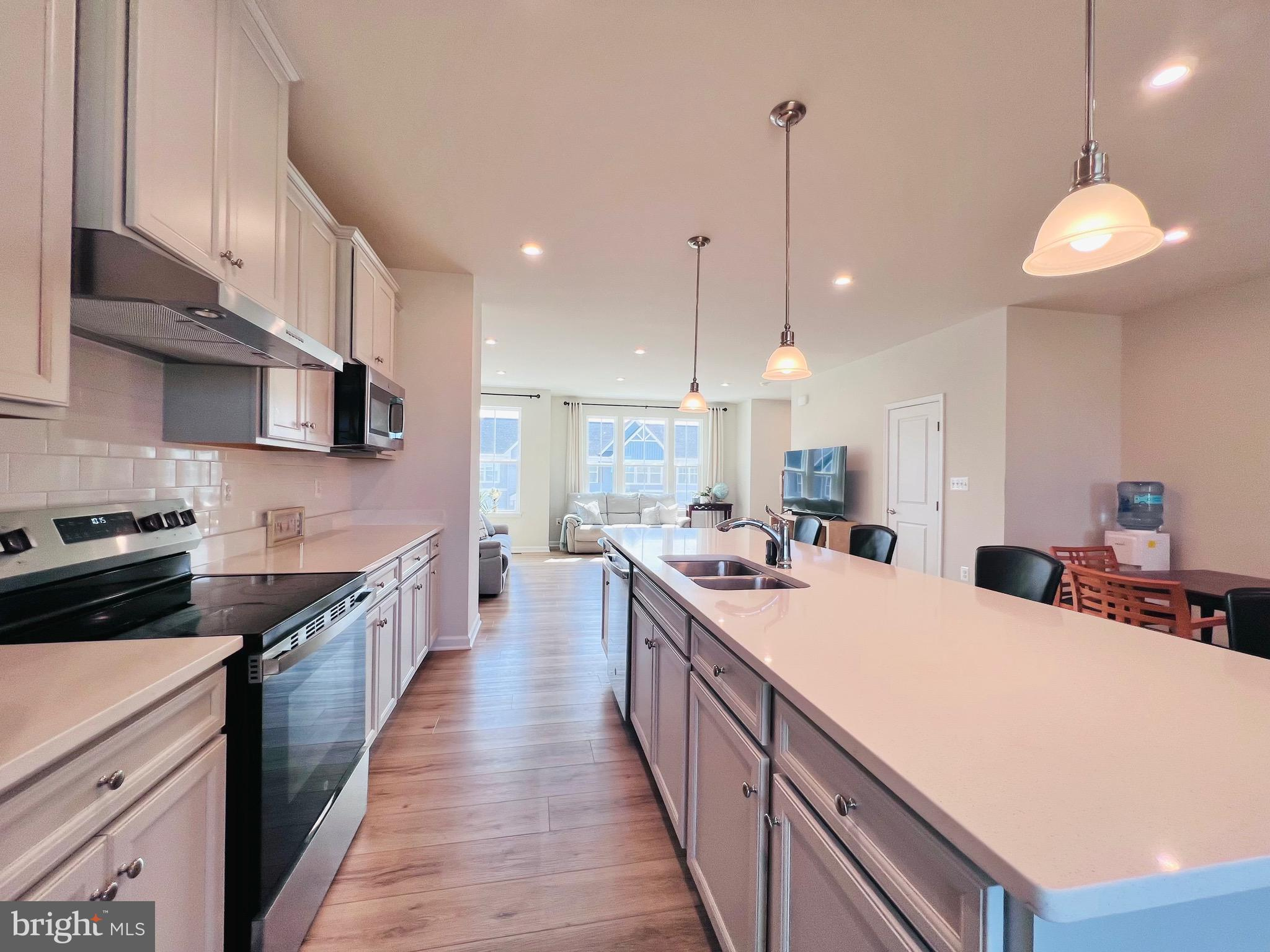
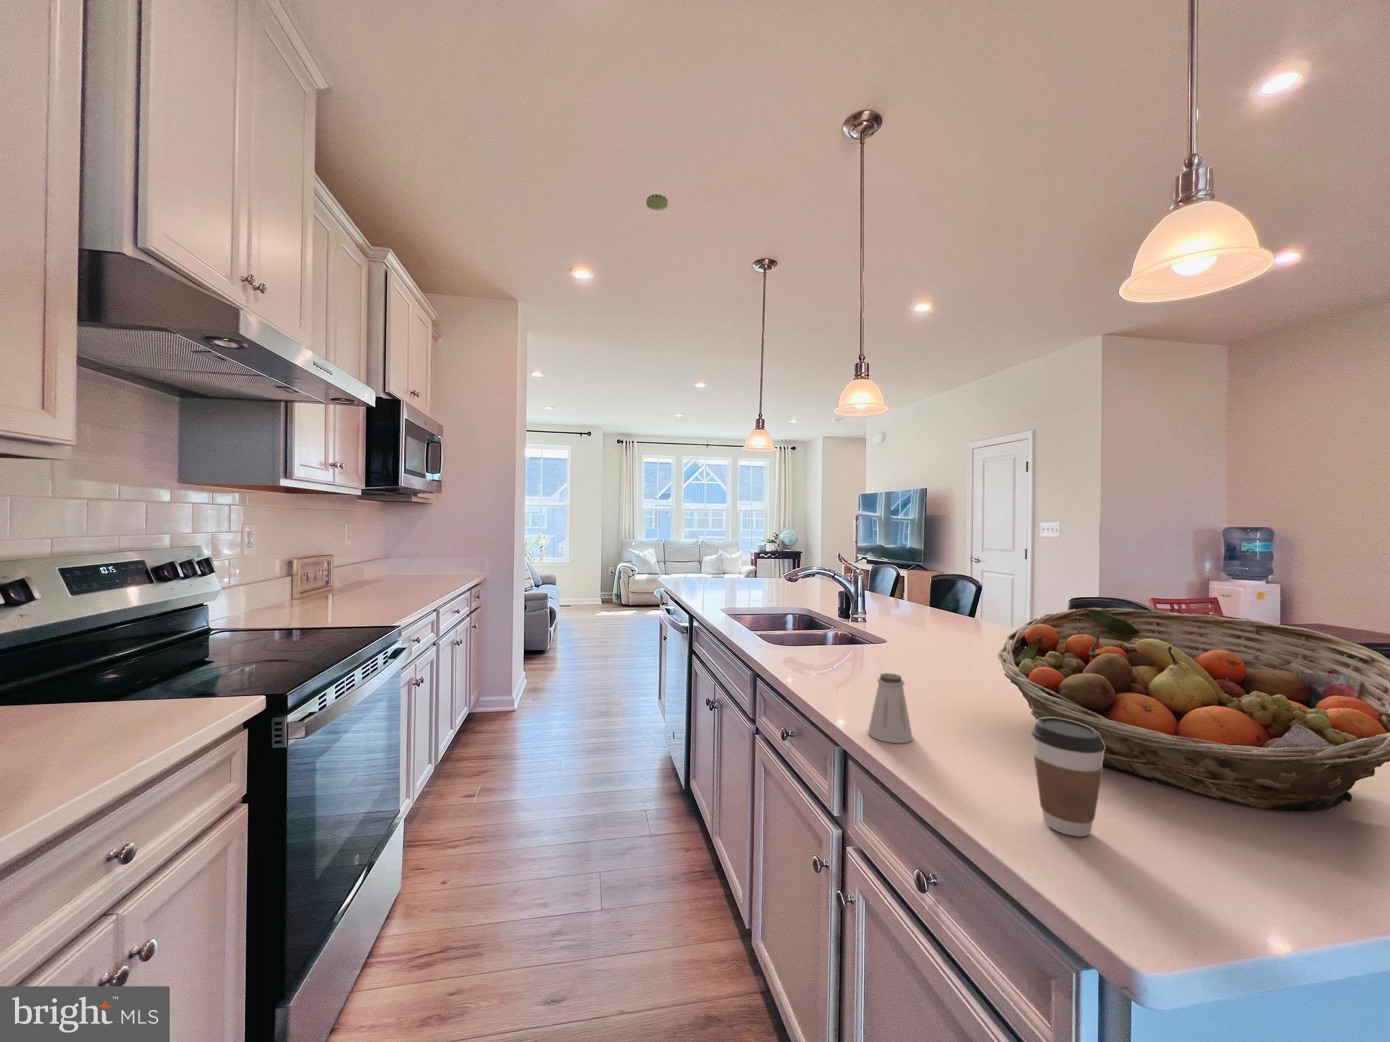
+ fruit basket [998,607,1390,812]
+ saltshaker [868,672,914,743]
+ smoke detector [646,194,669,211]
+ coffee cup [1031,717,1105,837]
